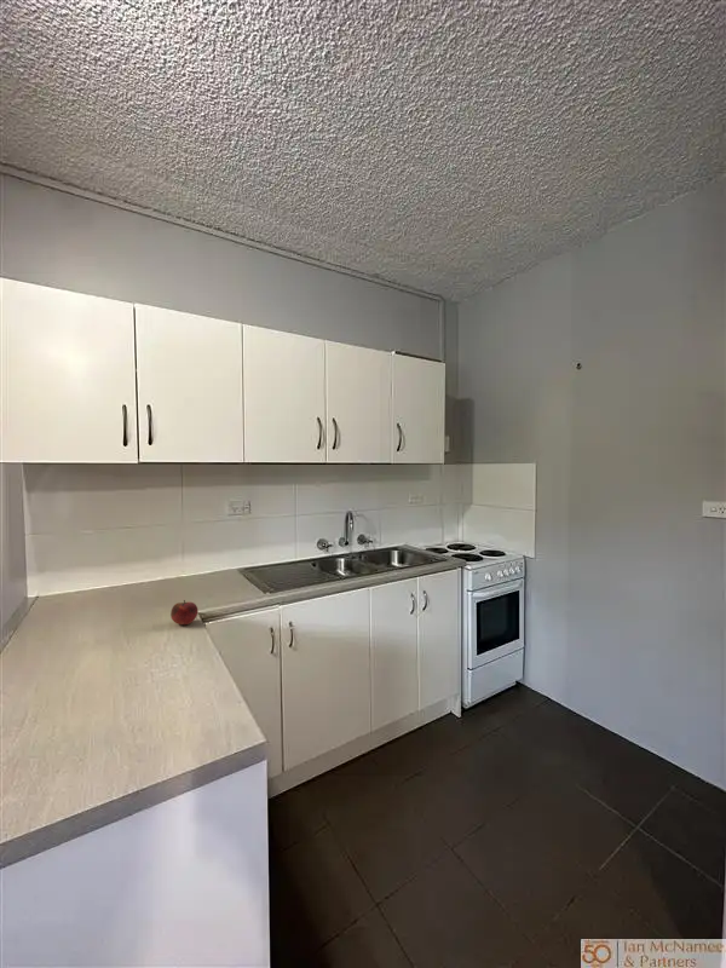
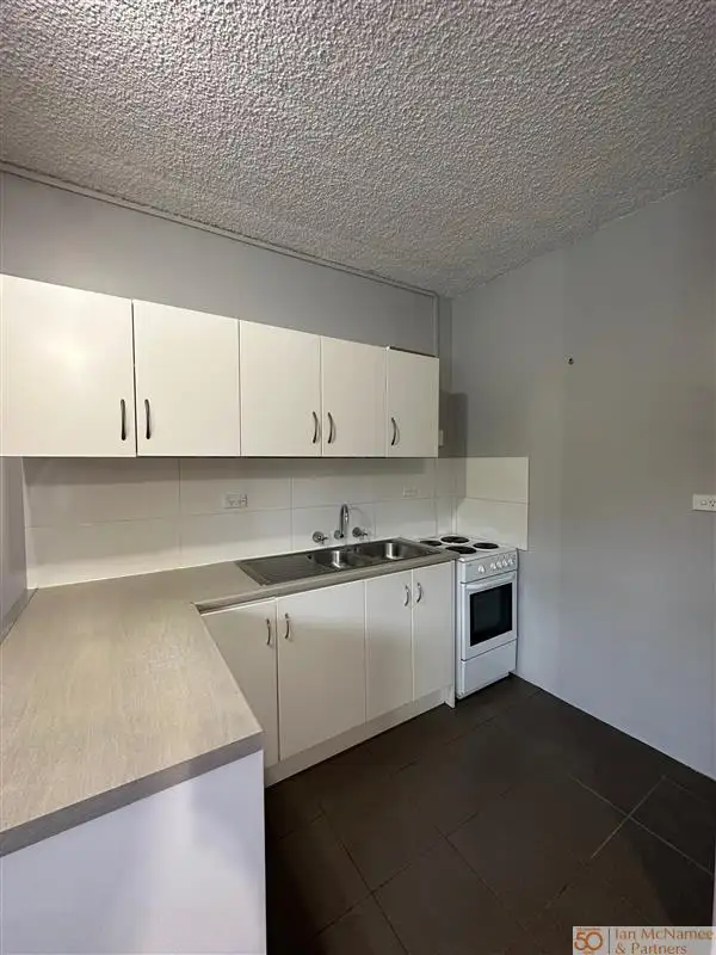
- fruit [169,599,200,626]
